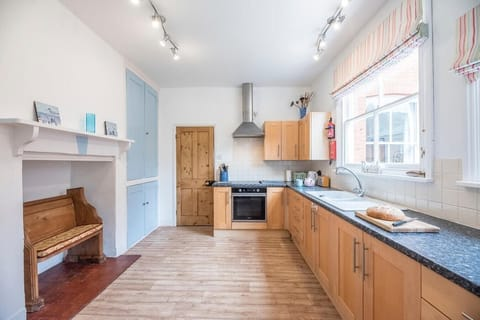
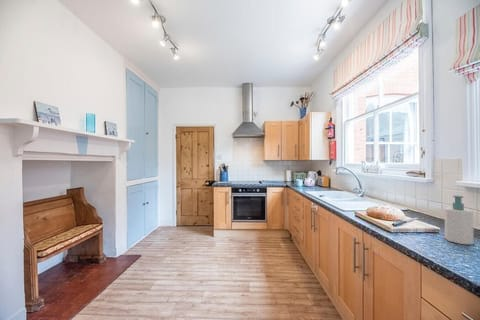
+ soap bottle [443,195,474,245]
